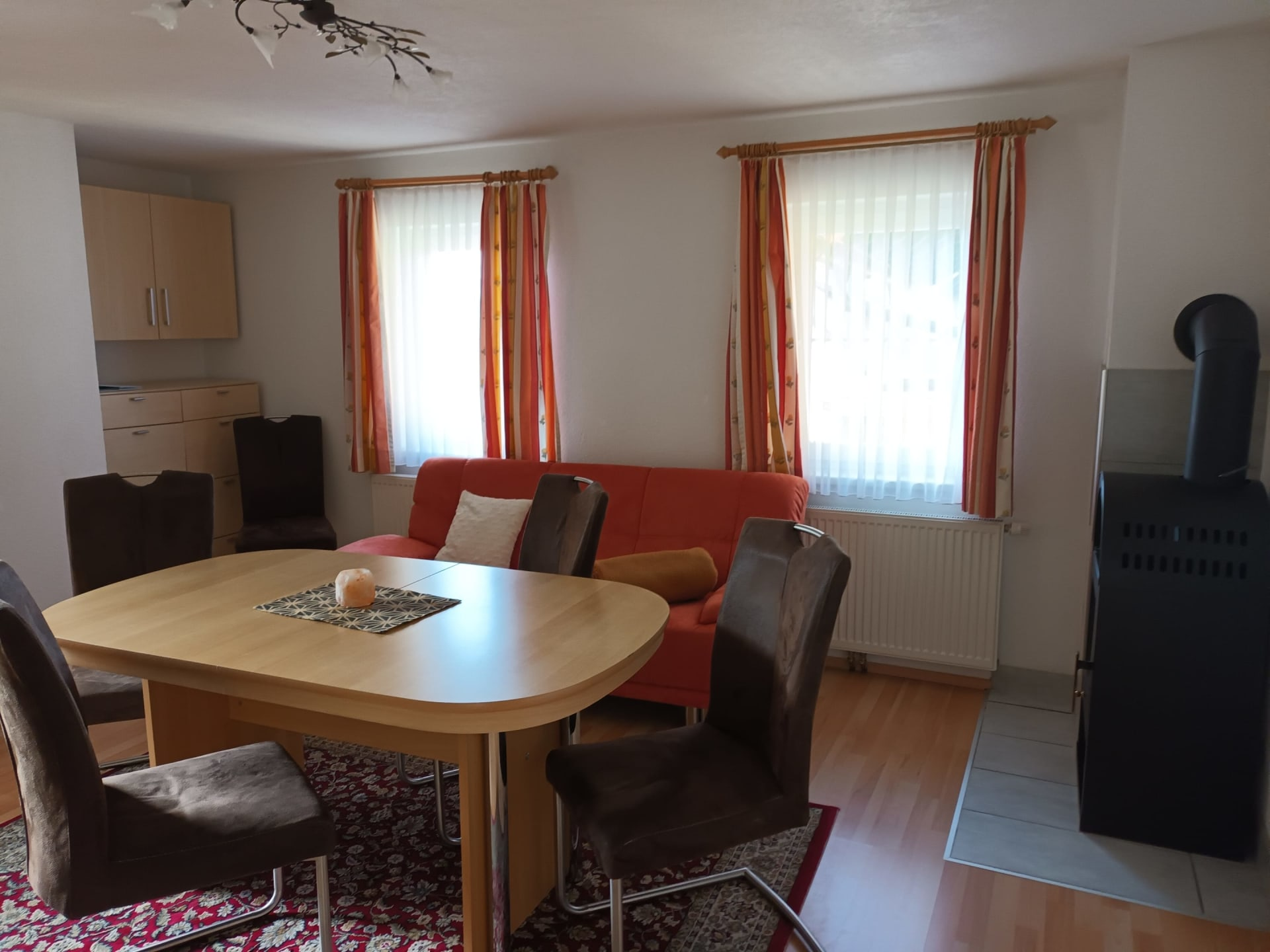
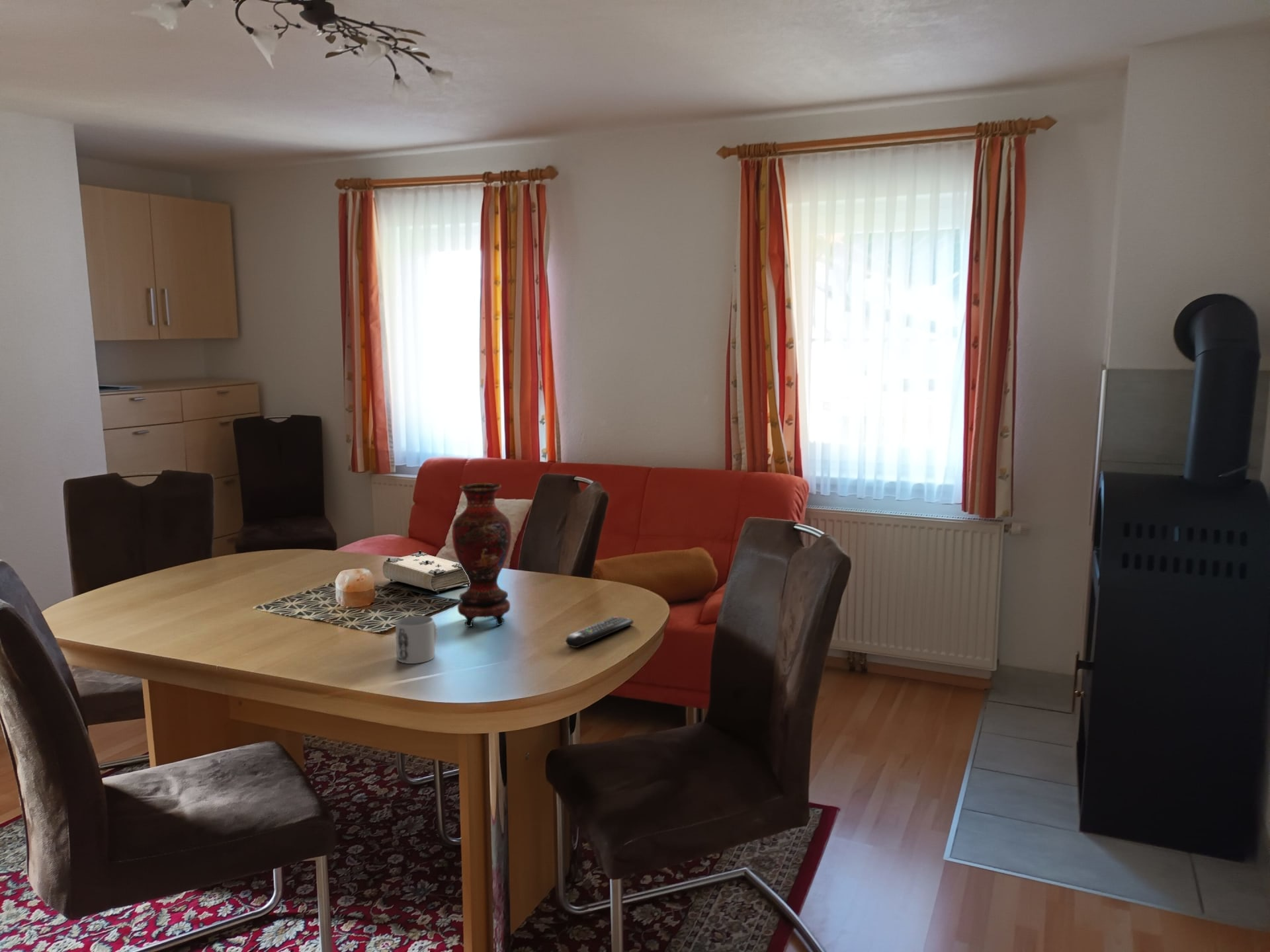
+ book [382,550,470,594]
+ mug [395,615,438,664]
+ vase [451,483,512,627]
+ remote control [566,615,634,649]
